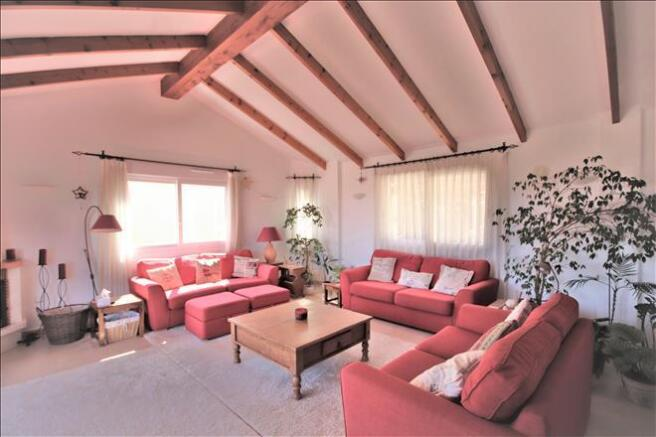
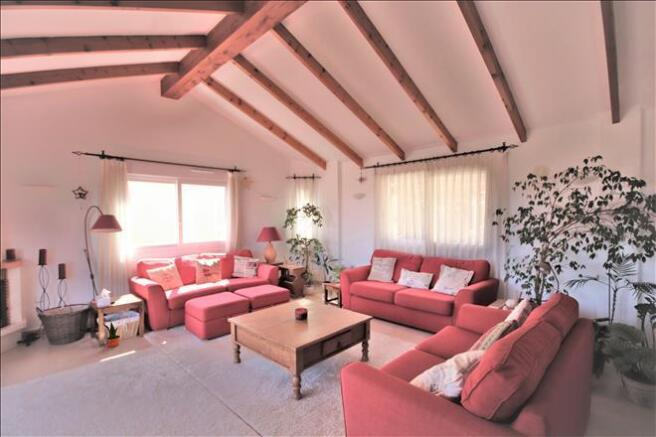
+ potted plant [102,321,121,348]
